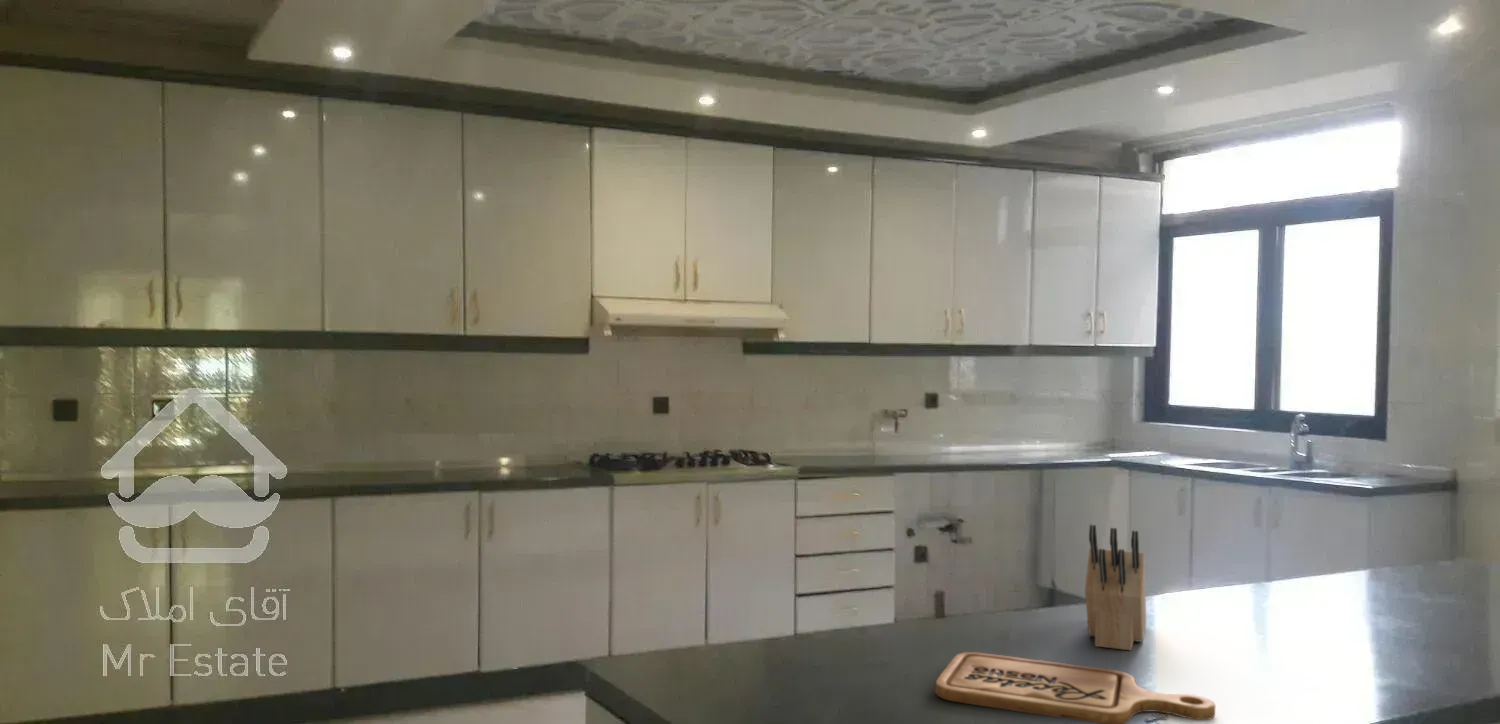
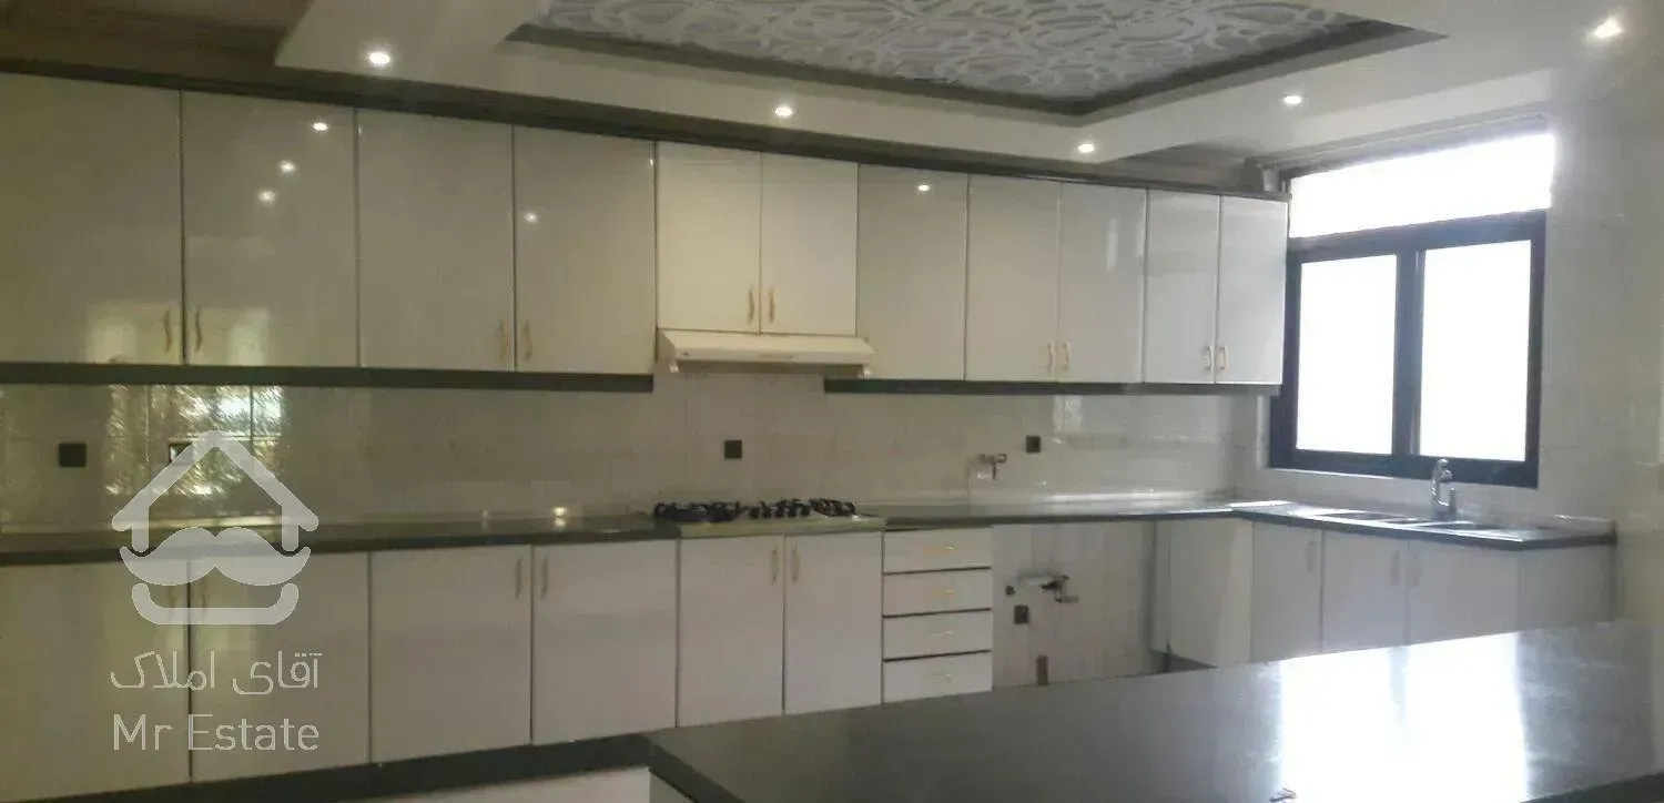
- cutting board [934,651,1216,724]
- knife block [1084,524,1147,652]
